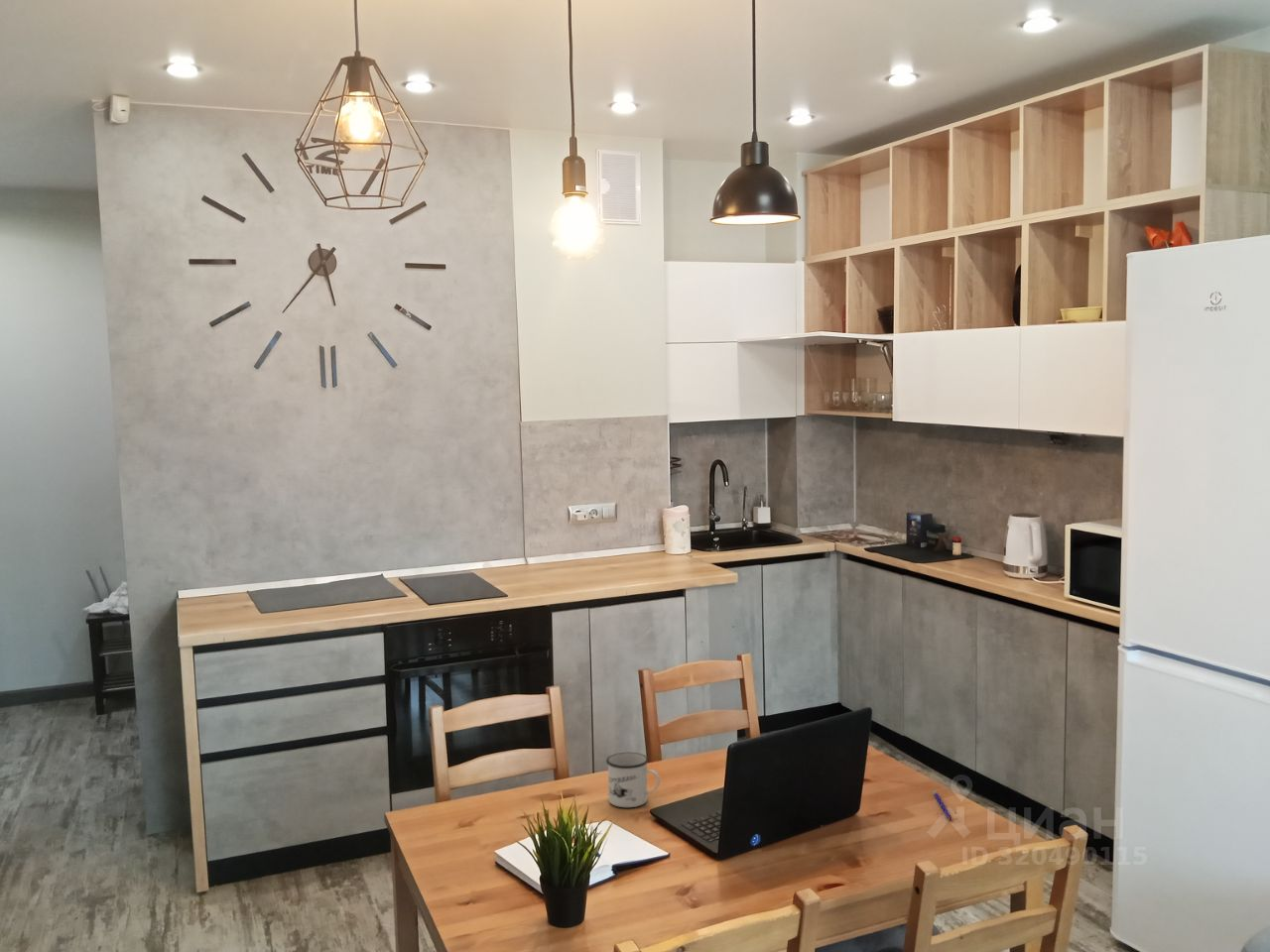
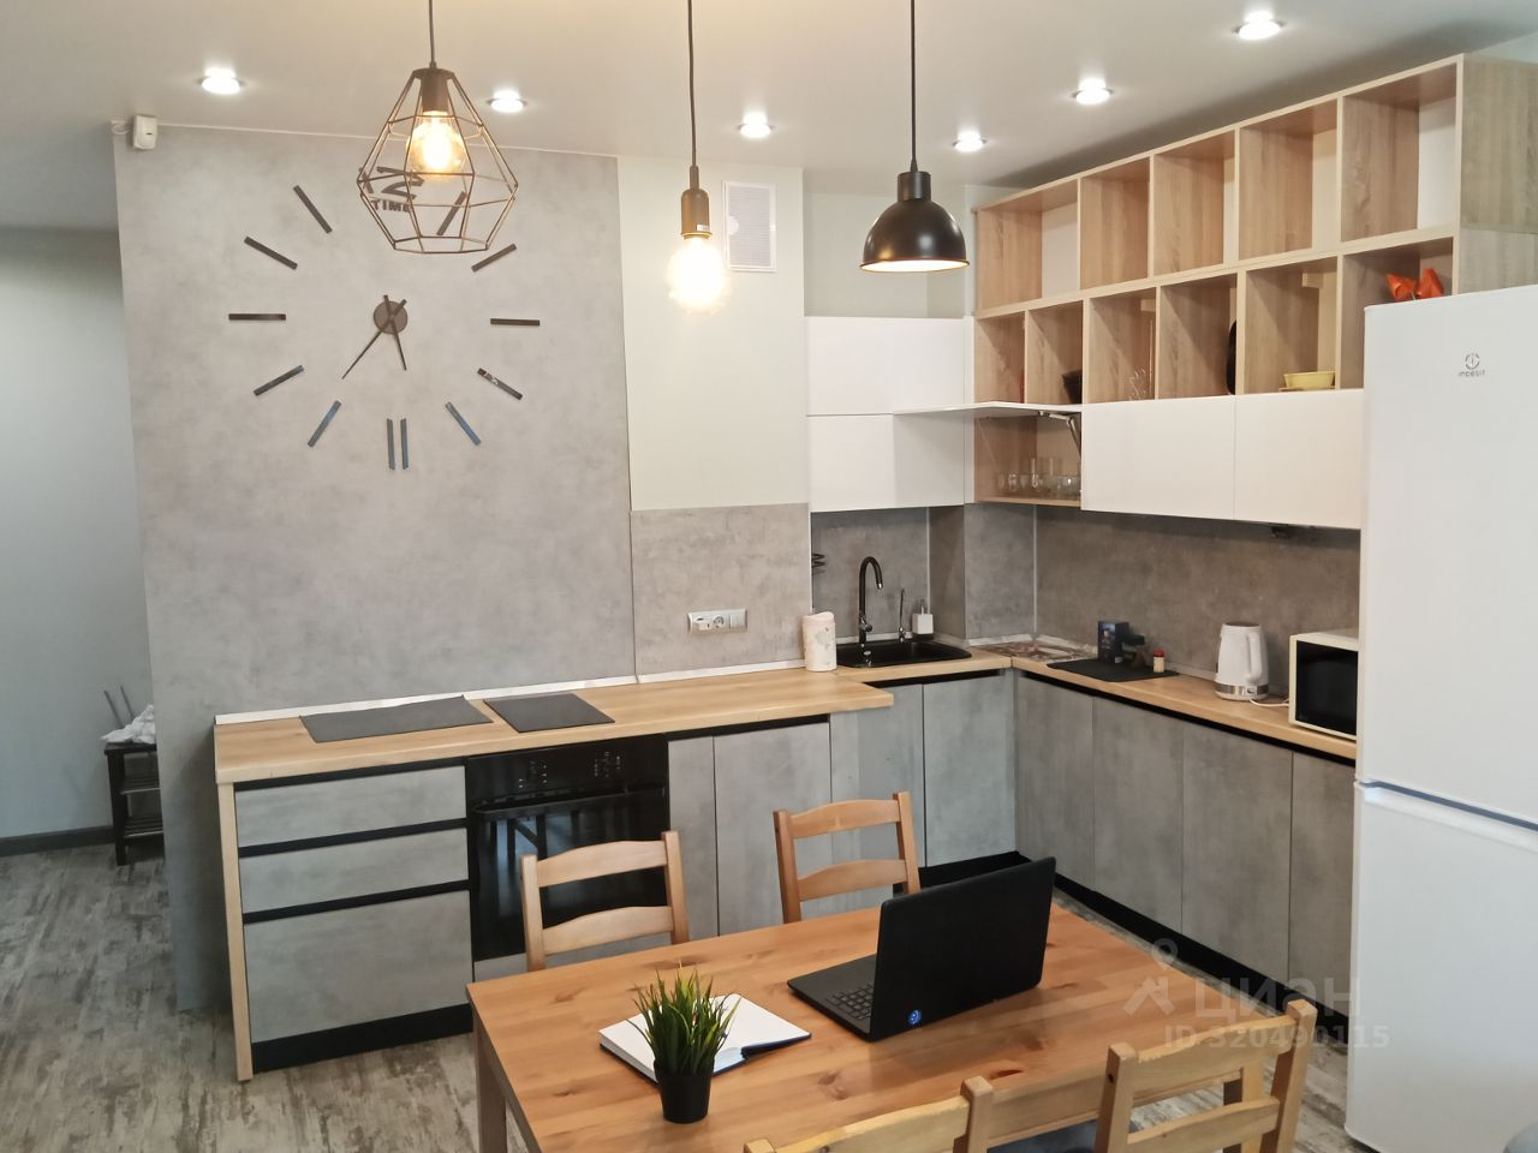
- mug [605,752,661,808]
- pen [933,789,953,820]
